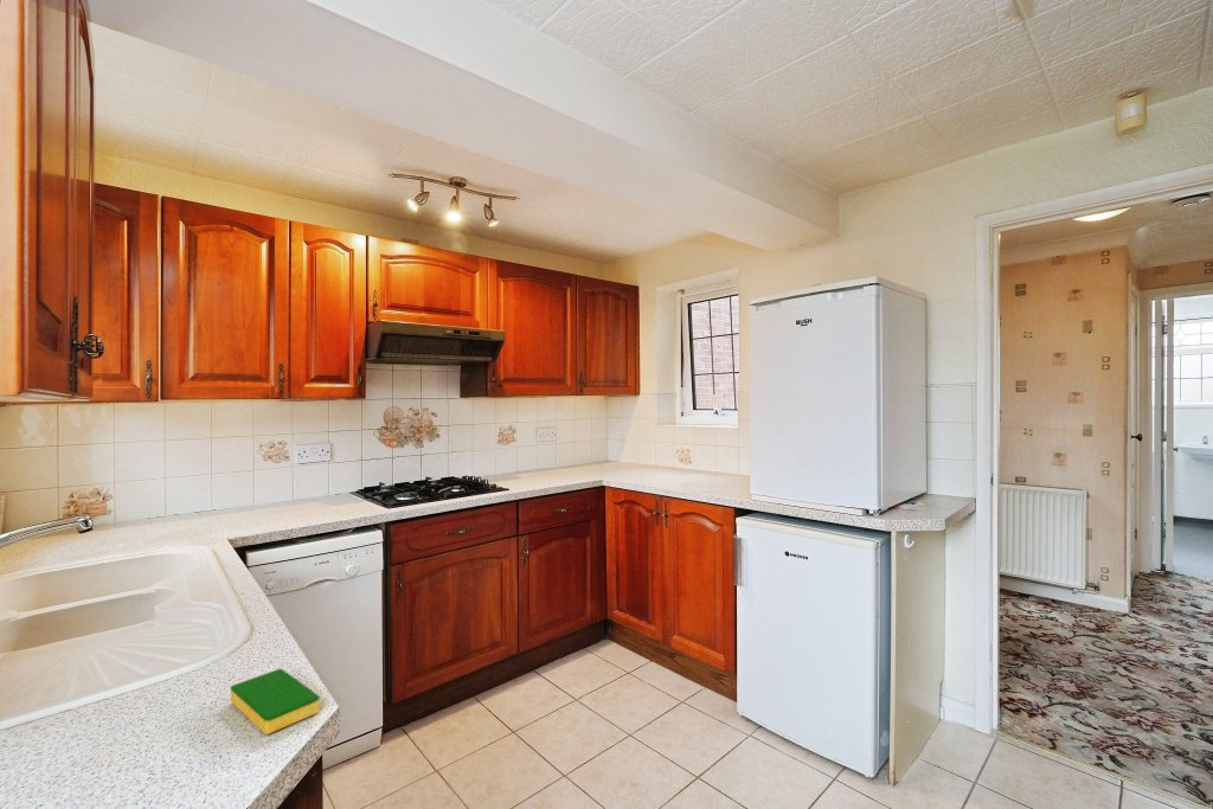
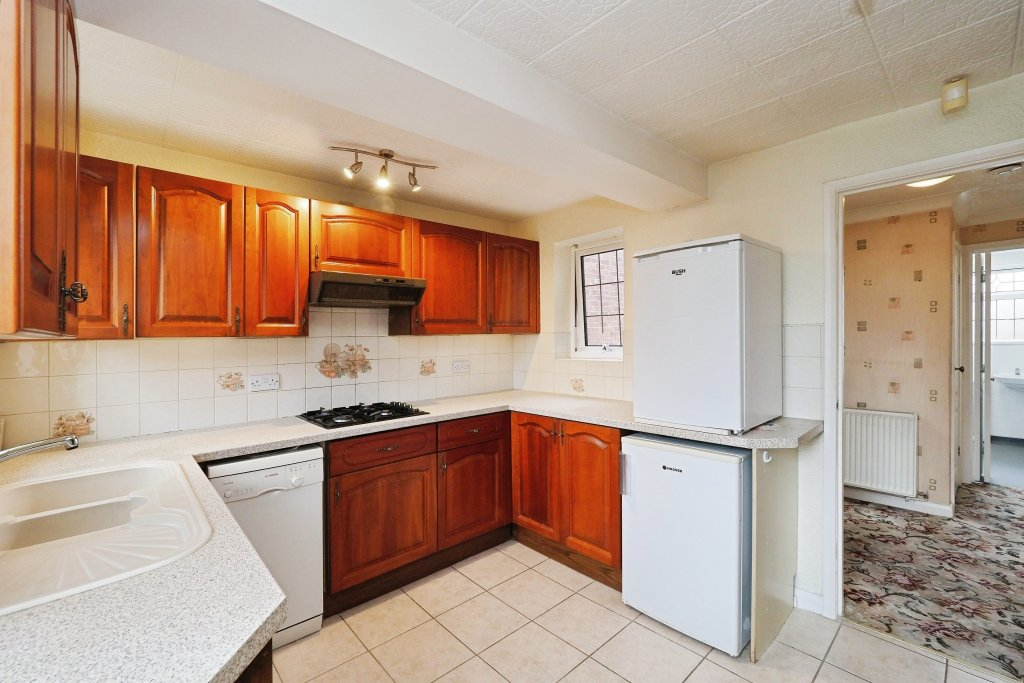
- dish sponge [230,668,321,736]
